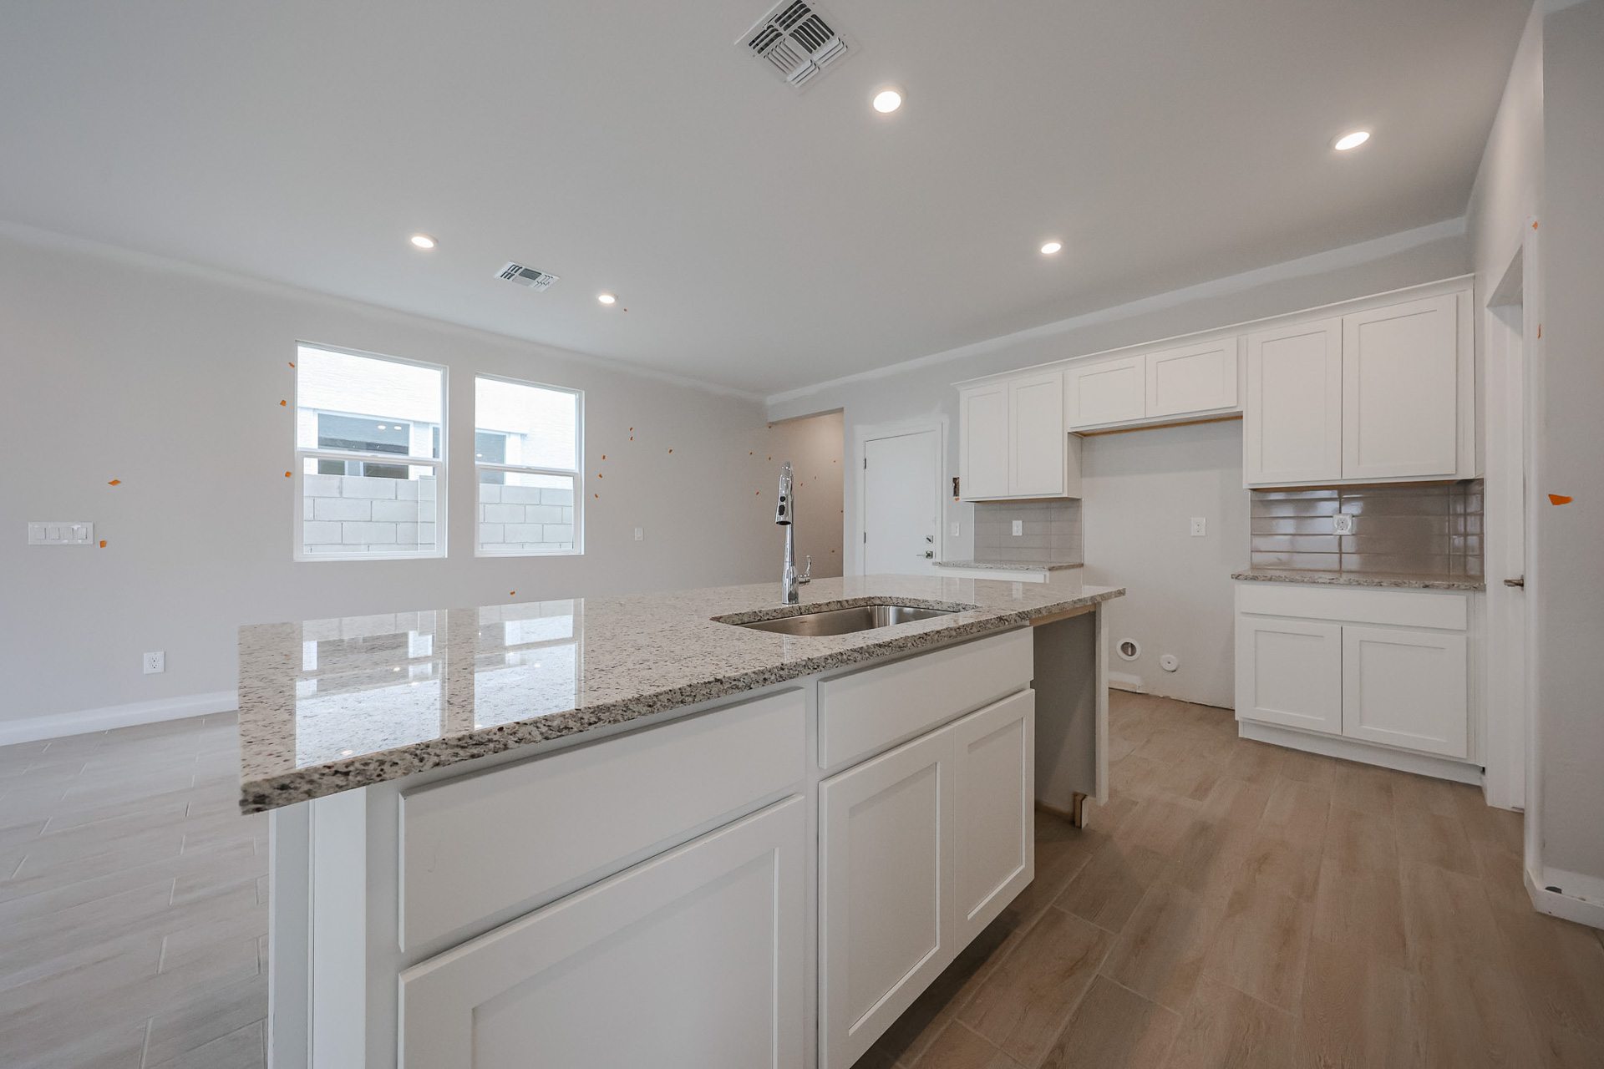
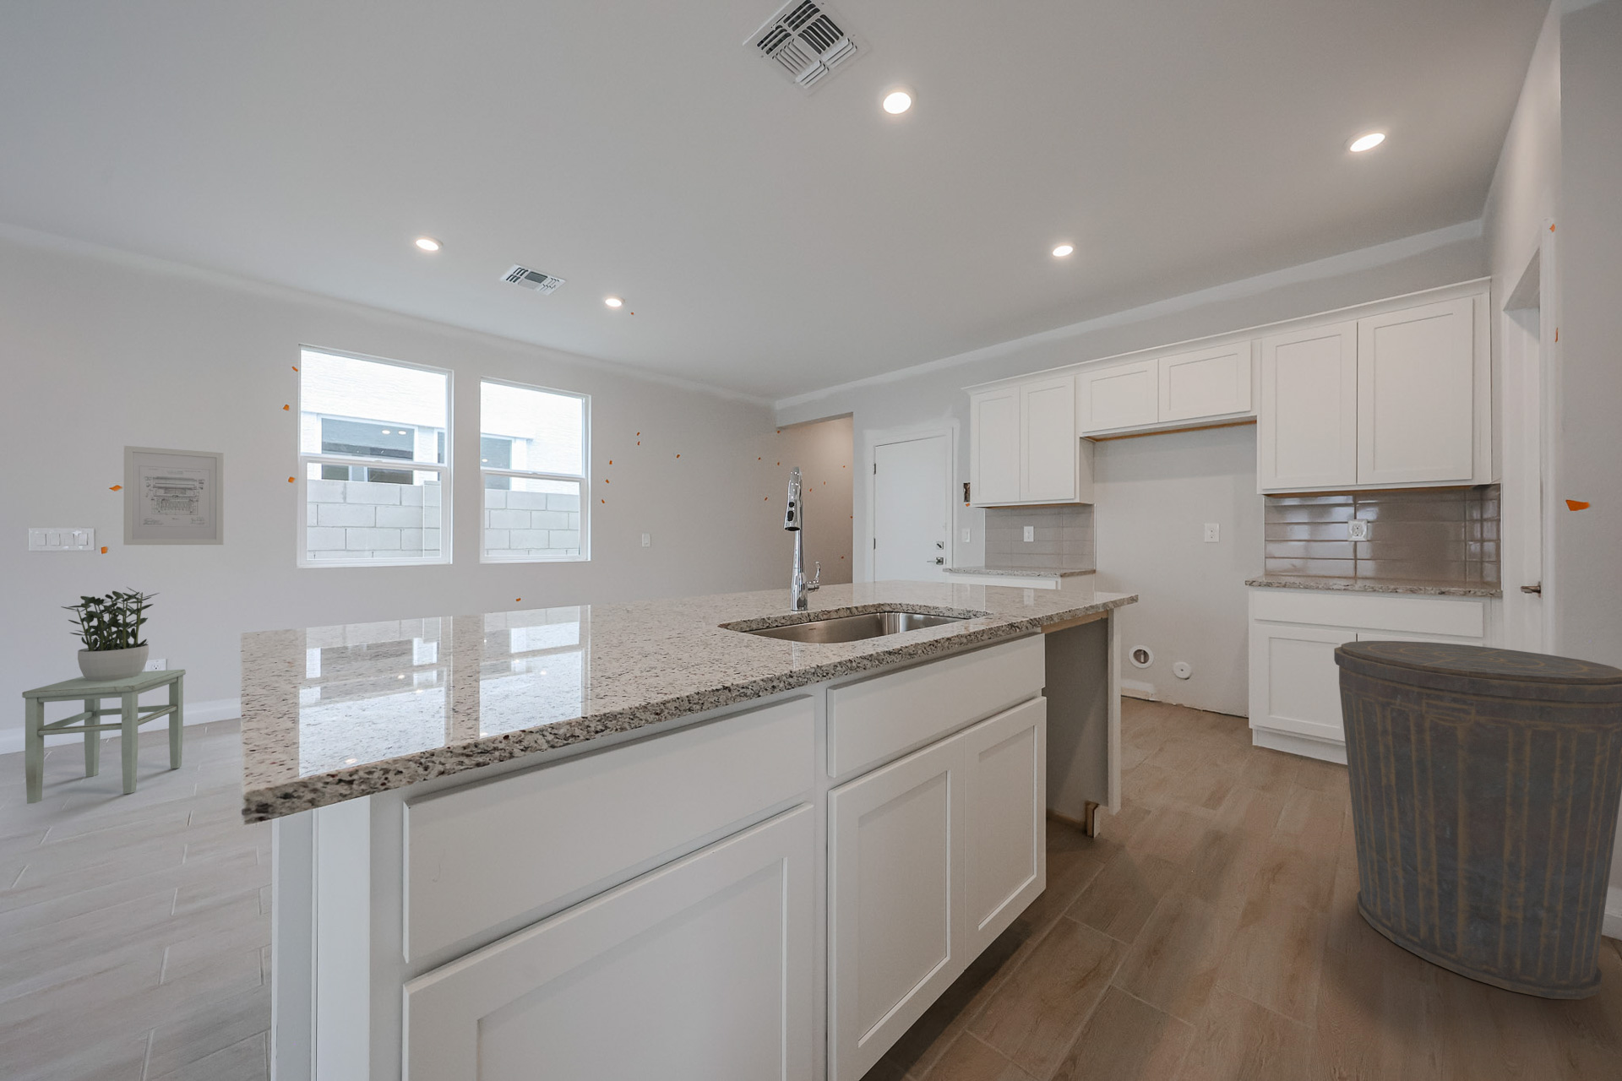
+ stool [22,668,187,805]
+ wall art [123,445,224,545]
+ trash can [1334,641,1622,1001]
+ potted plant [60,586,159,680]
